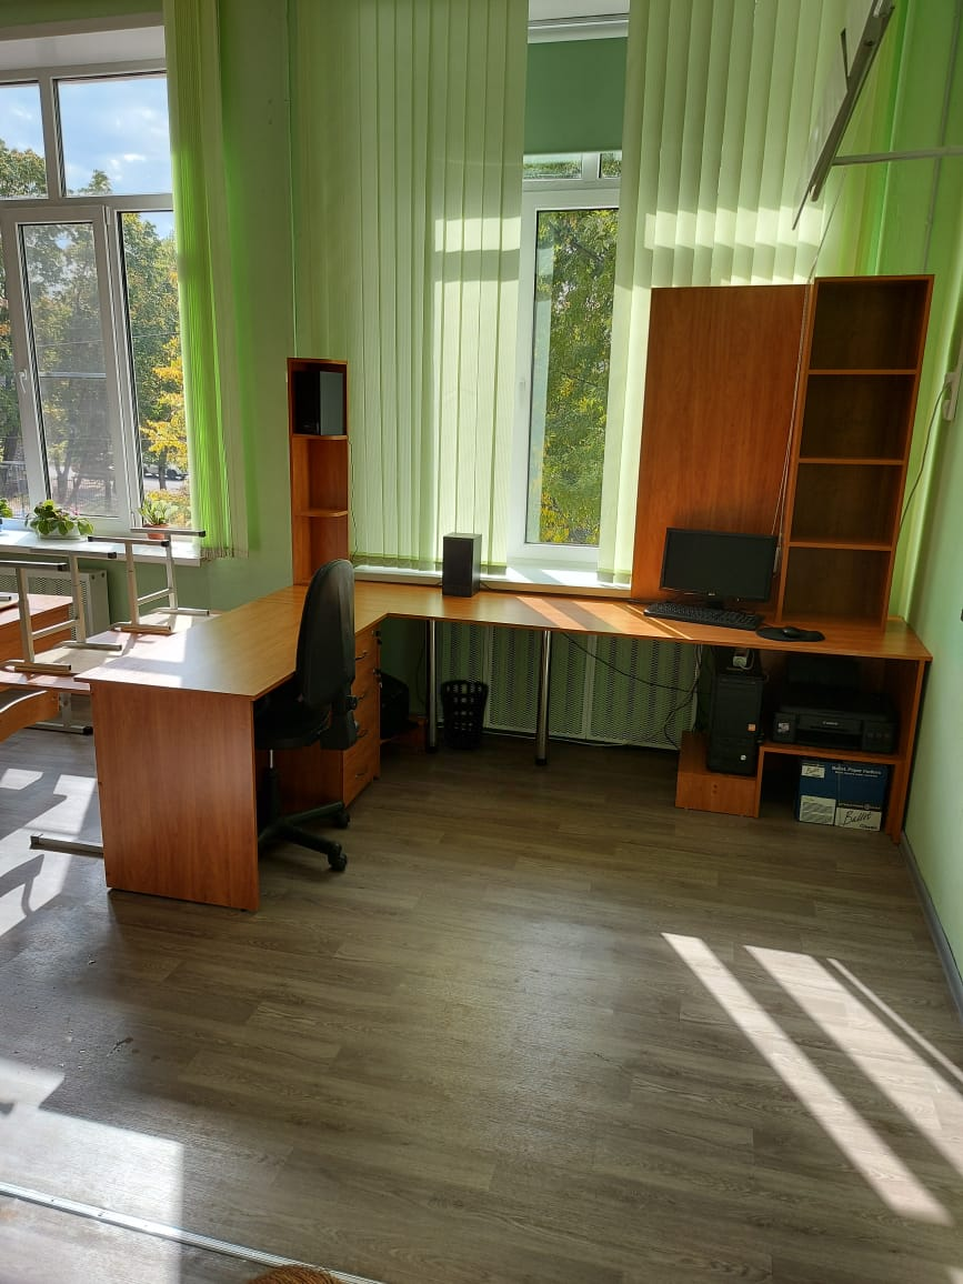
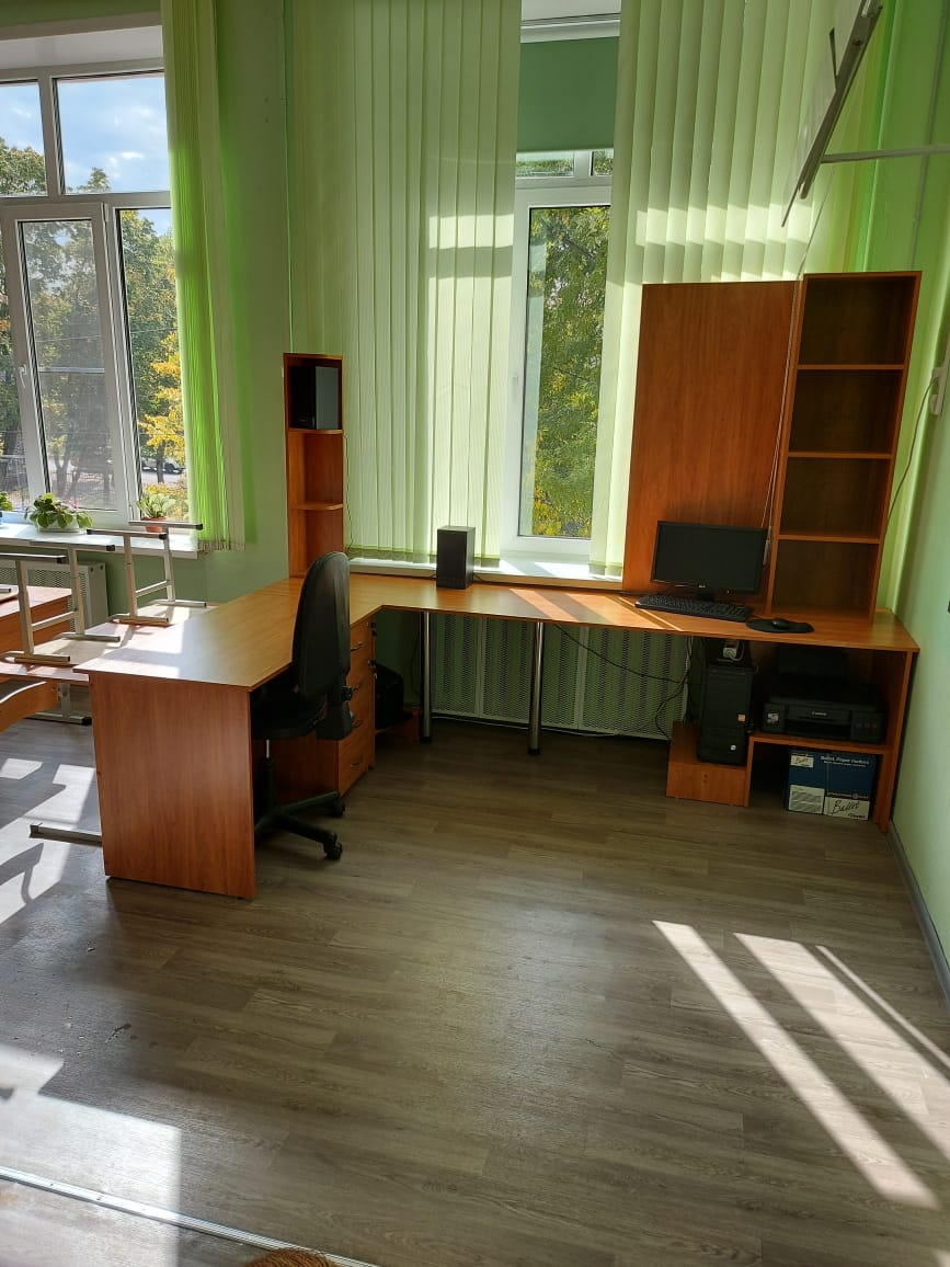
- wastebasket [439,679,490,750]
